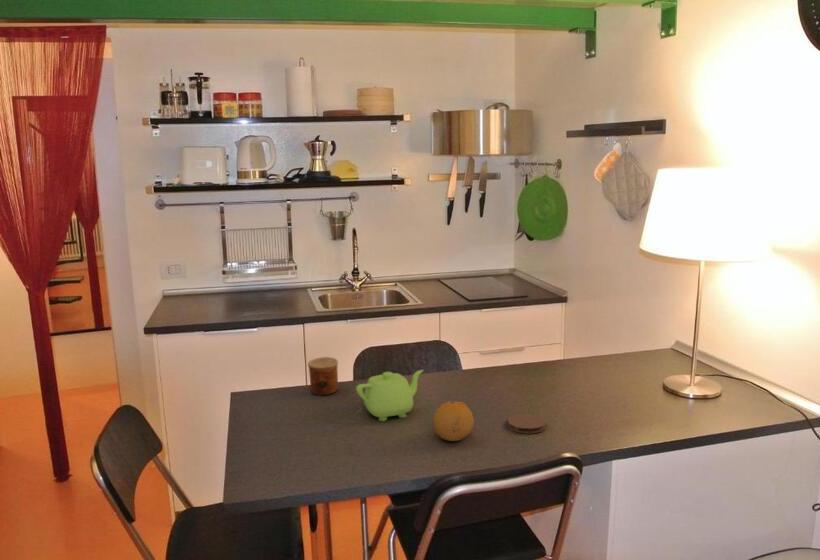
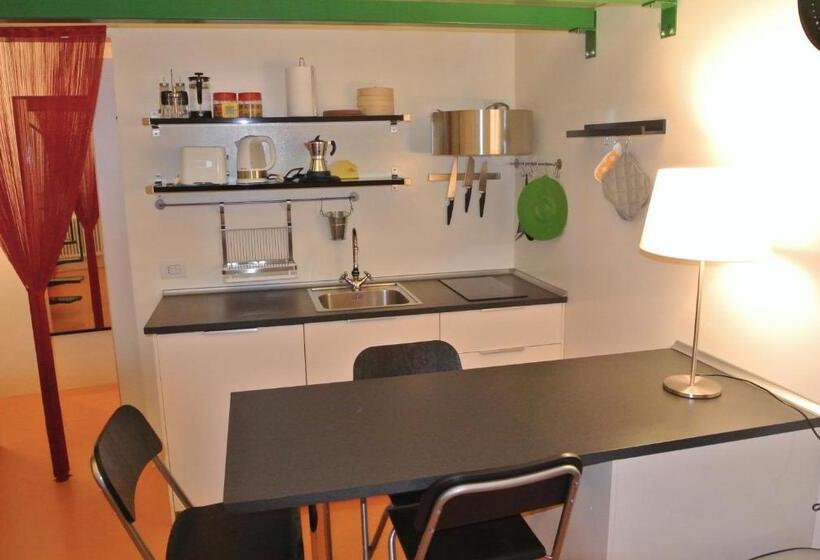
- teapot [355,369,425,422]
- coaster [507,413,547,434]
- fruit [432,400,475,442]
- cup [307,356,339,397]
